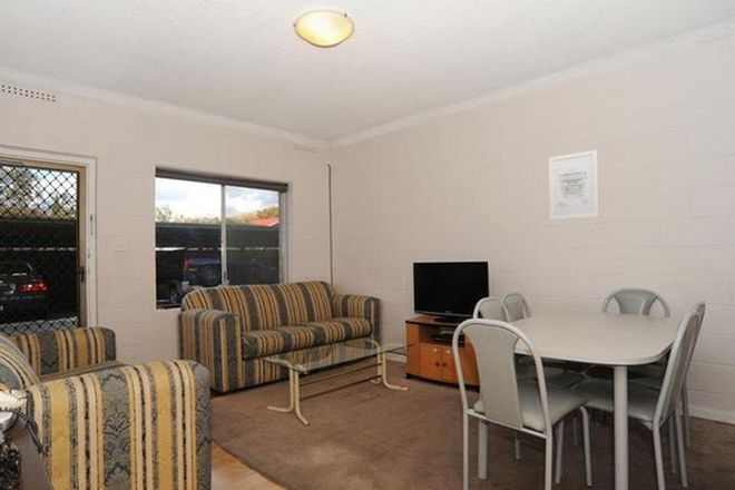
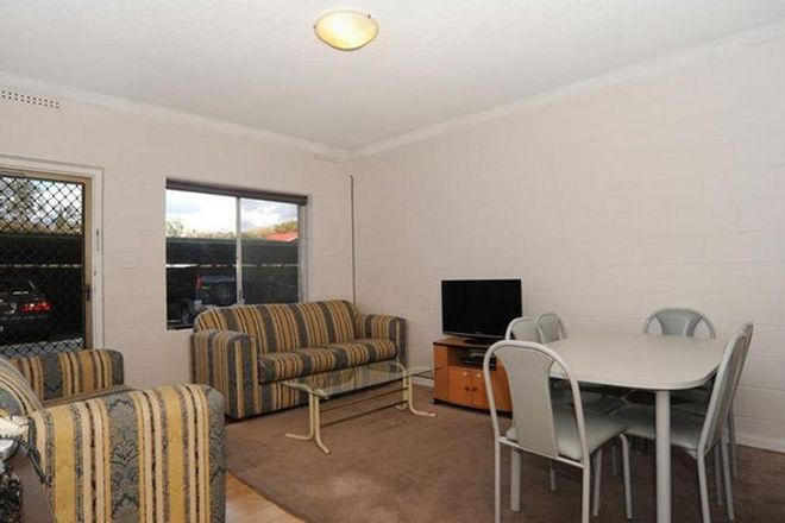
- wall art [548,149,600,220]
